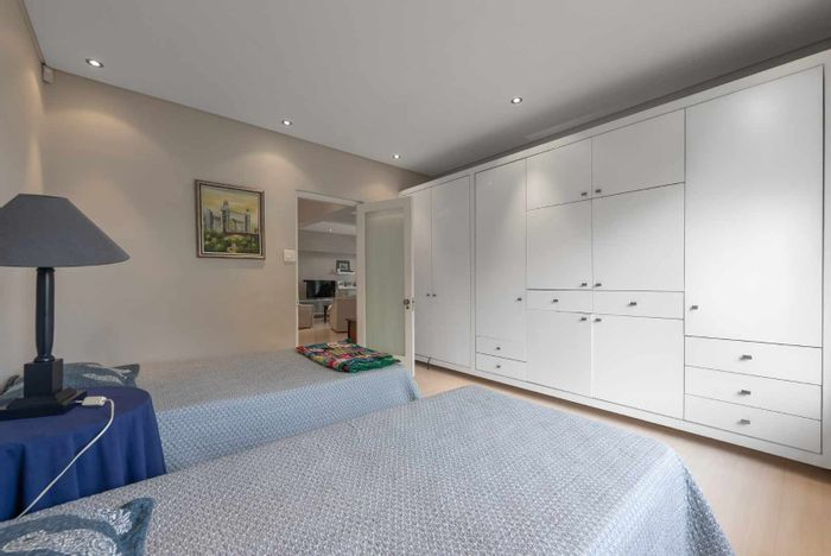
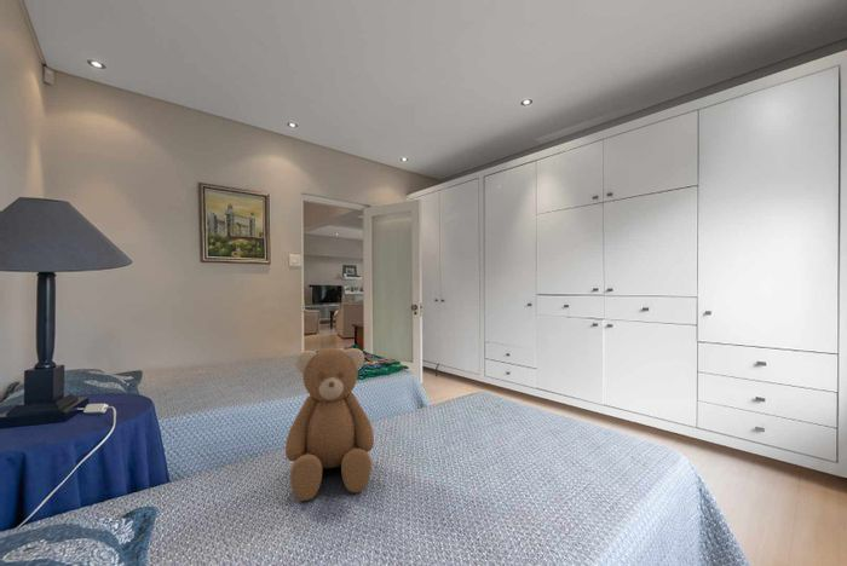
+ teddy bear [284,347,375,502]
